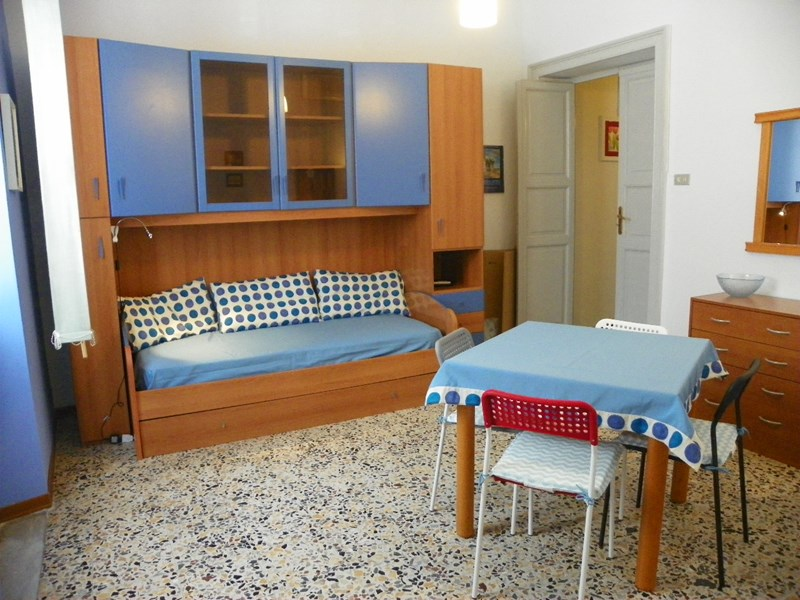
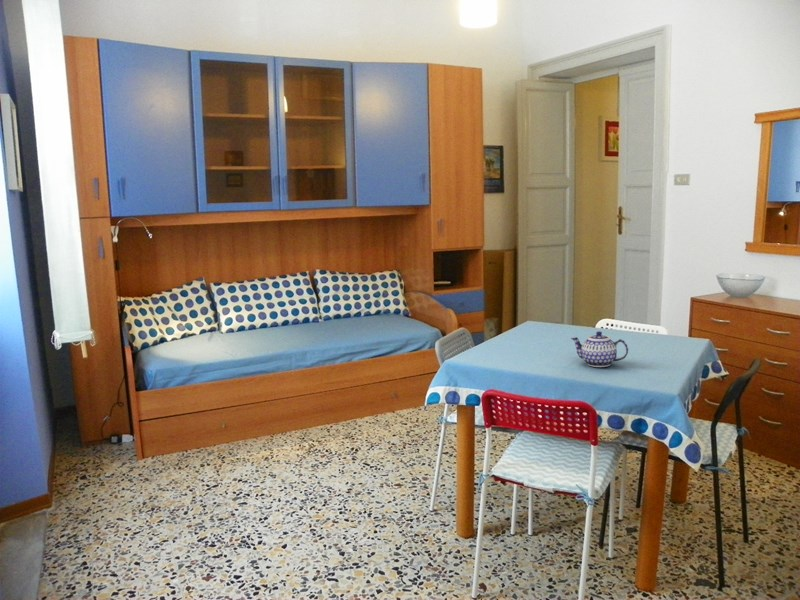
+ teapot [570,330,629,368]
